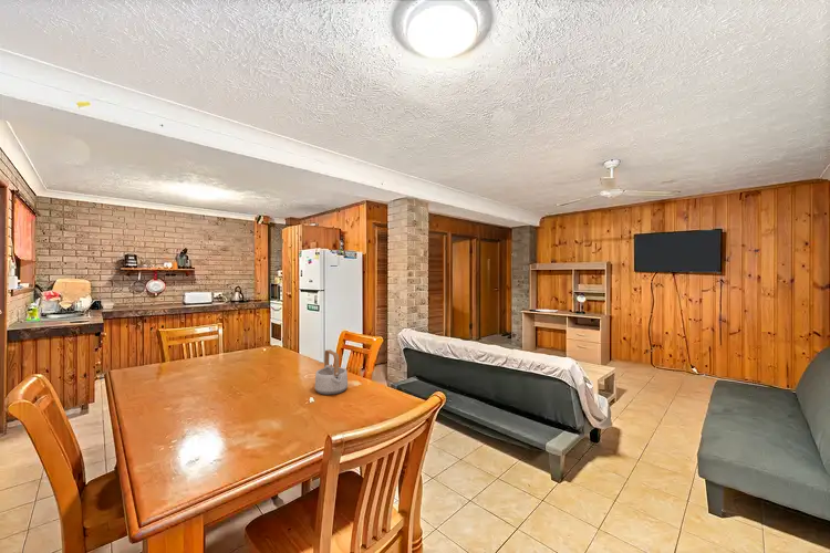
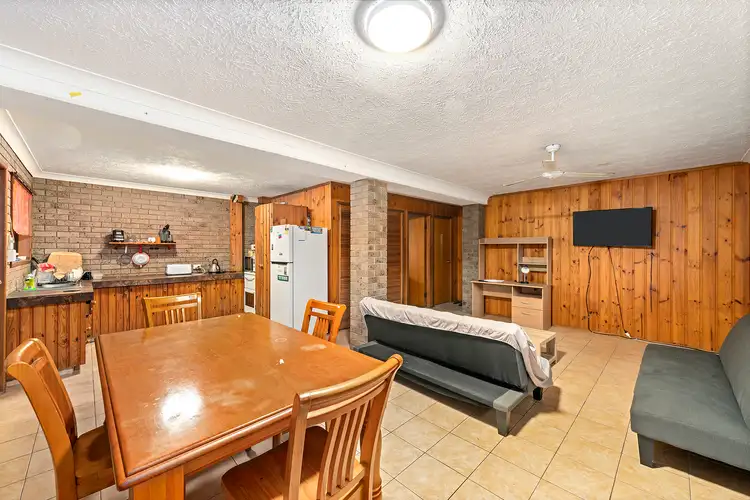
- teapot [314,348,349,396]
